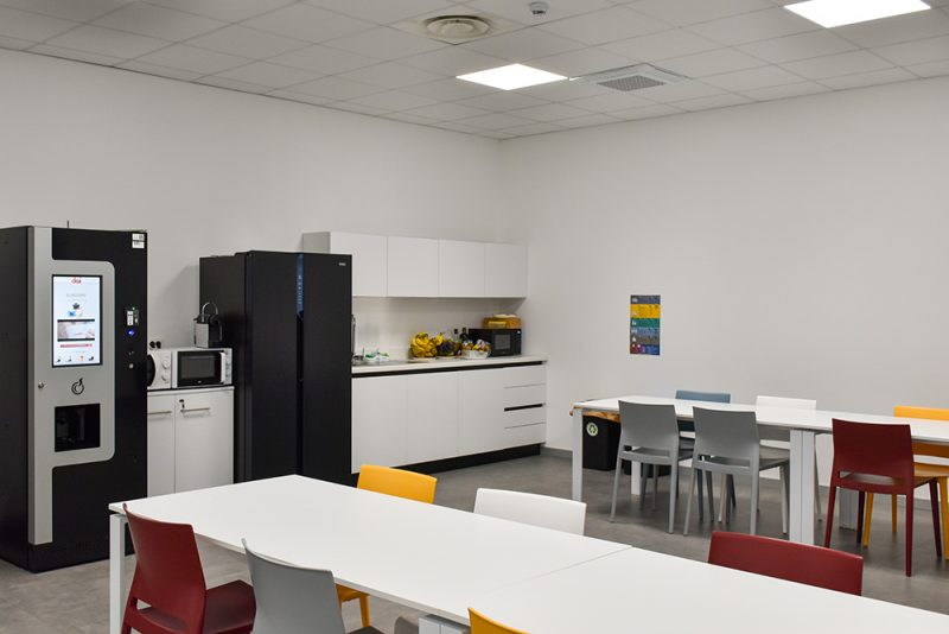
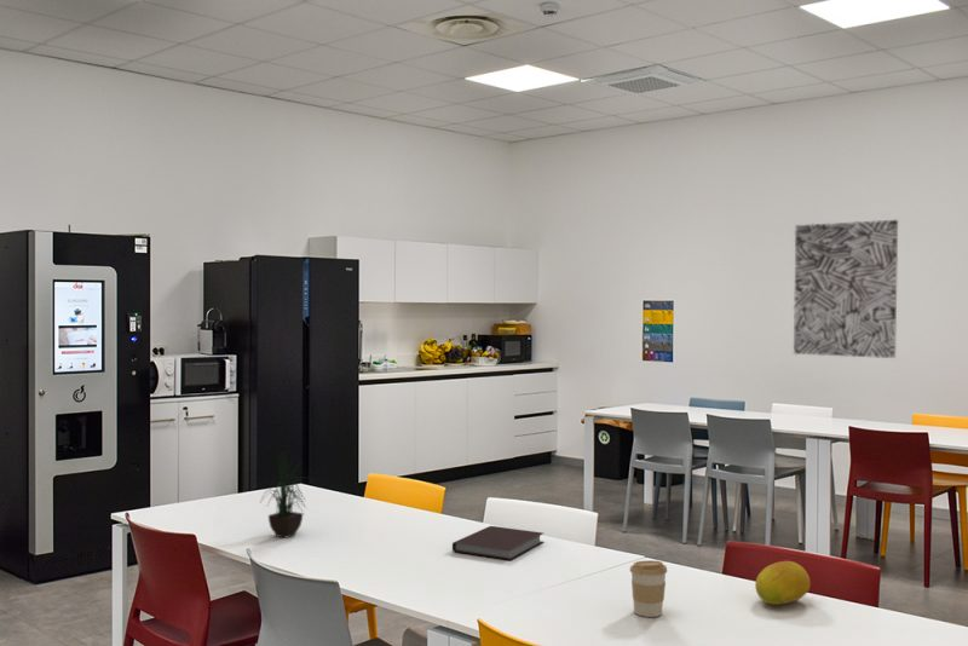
+ wall art [793,219,899,359]
+ fruit [754,560,812,606]
+ notebook [451,525,544,561]
+ potted plant [260,452,313,540]
+ coffee cup [629,559,668,618]
